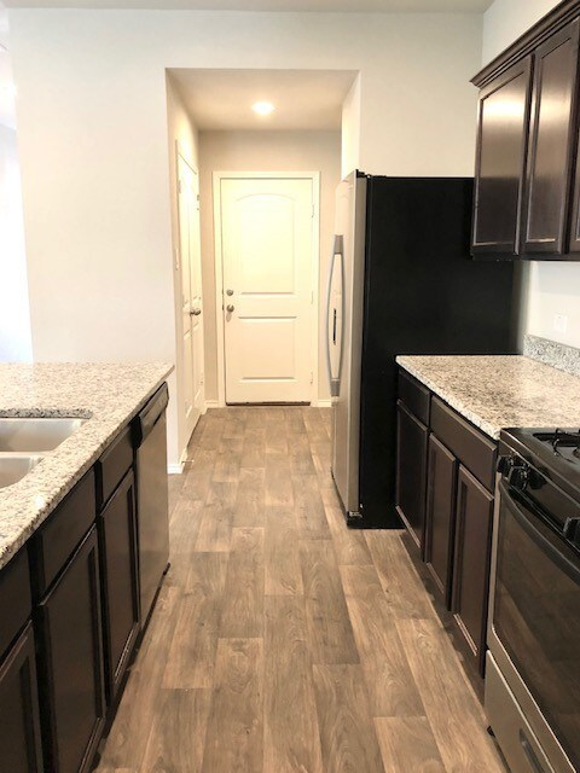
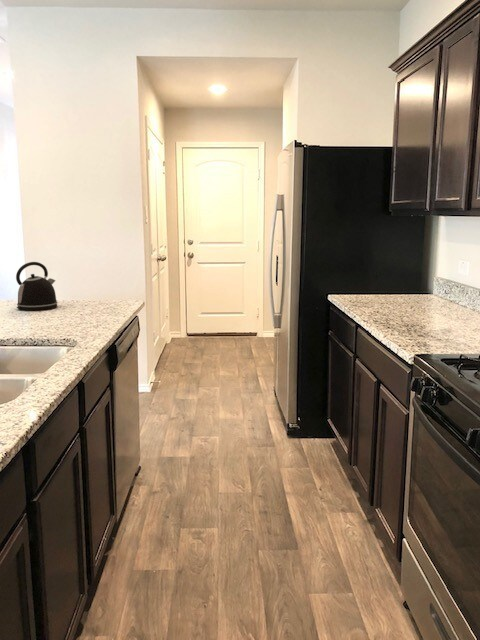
+ kettle [15,261,59,312]
